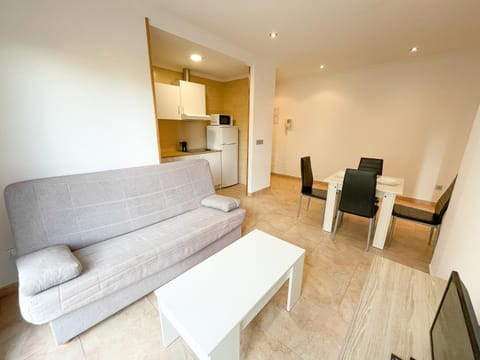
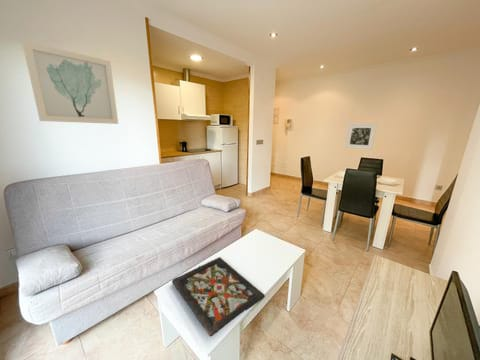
+ decorative tray [171,256,266,338]
+ wall art [21,40,119,125]
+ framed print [344,123,378,150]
